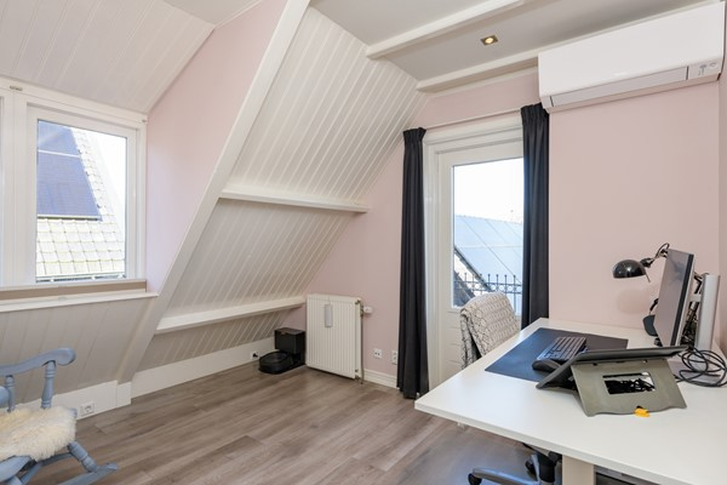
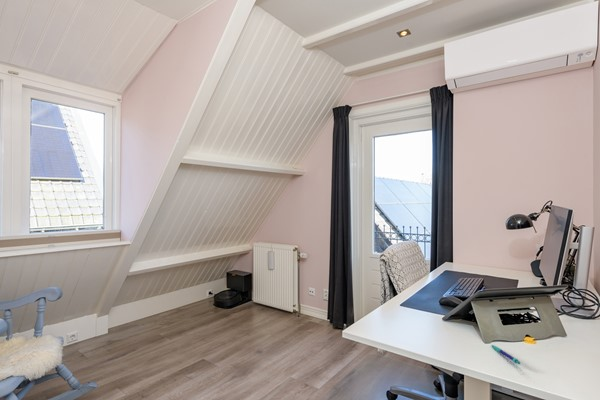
+ pen [490,344,521,365]
